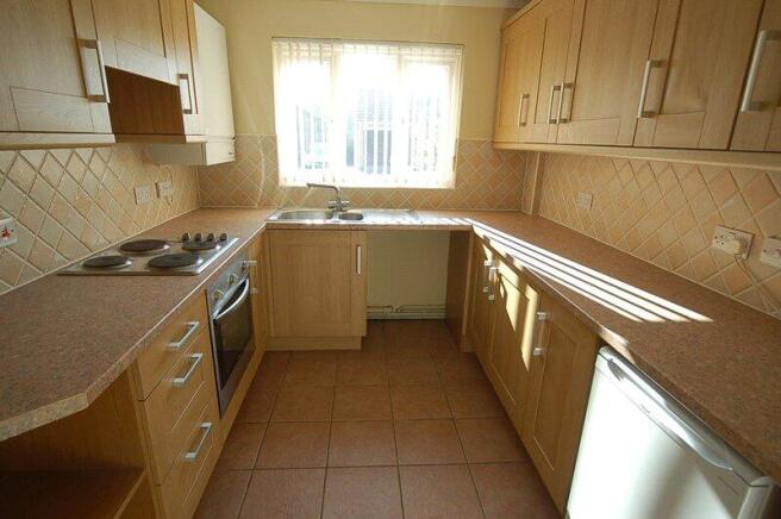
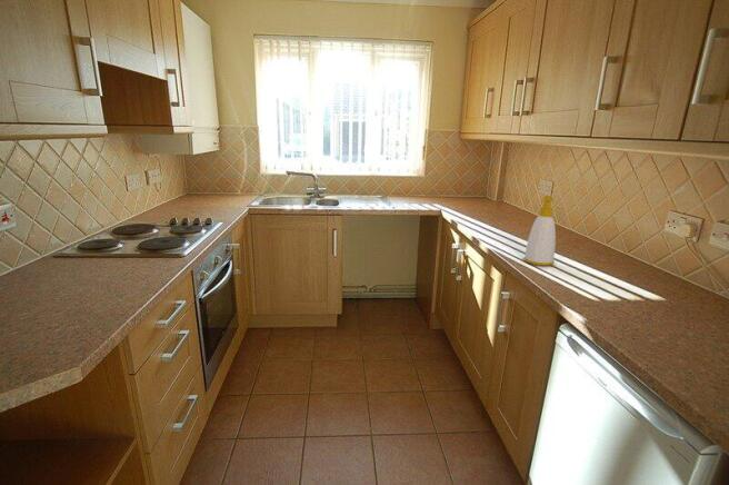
+ soap bottle [522,195,557,267]
